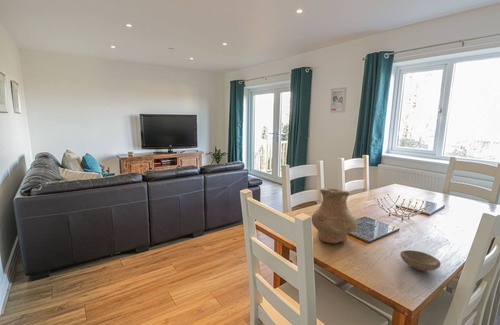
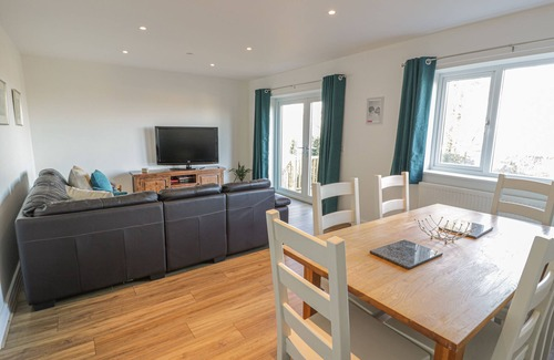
- bowl [399,249,441,272]
- vase [311,187,358,244]
